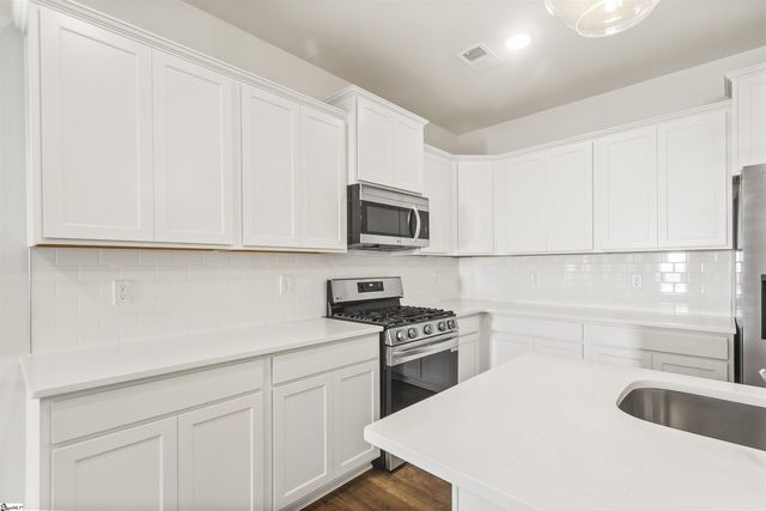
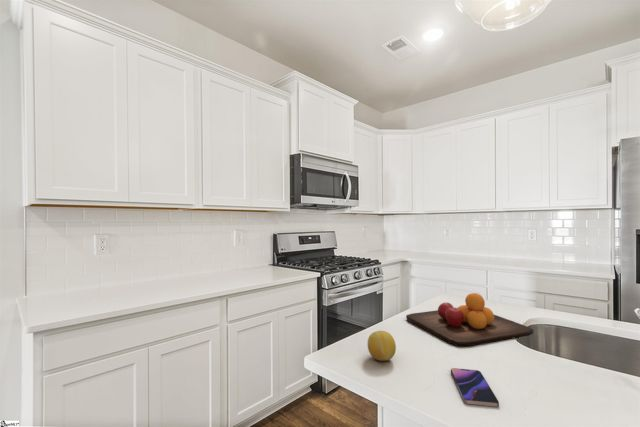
+ fruit [367,330,397,362]
+ smartphone [450,367,500,408]
+ chopping board [405,292,535,347]
